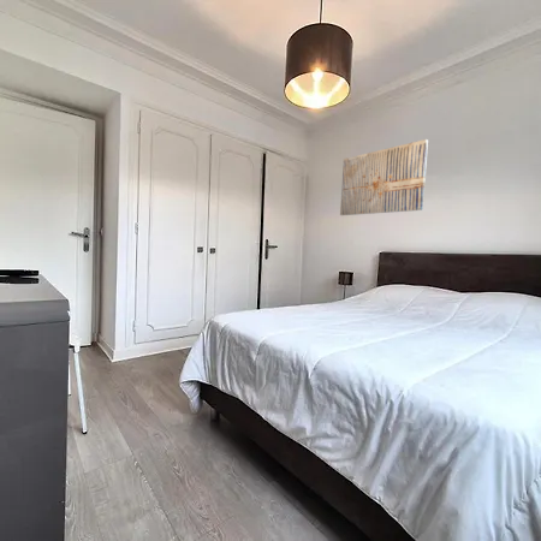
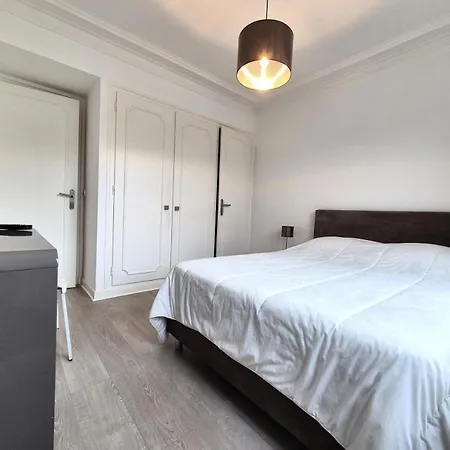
- wall art [339,138,429,216]
